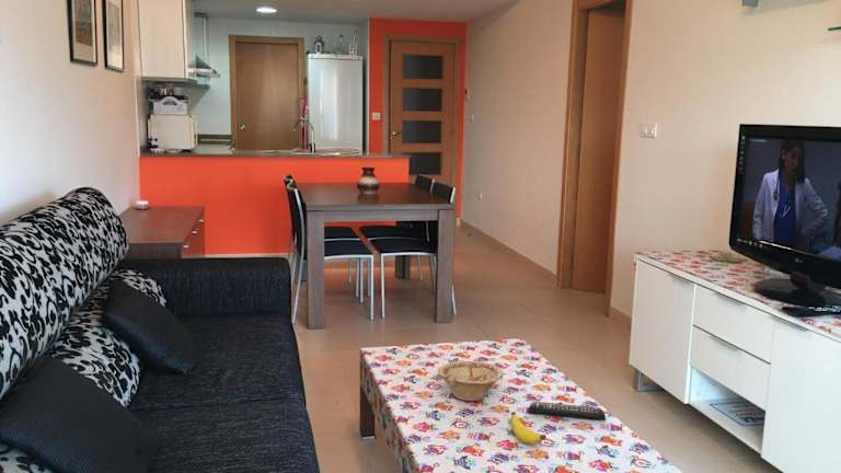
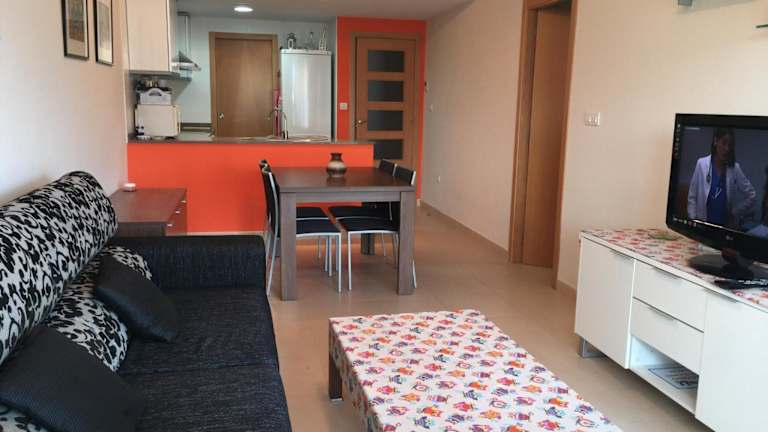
- remote control [528,401,607,422]
- banana [510,411,548,445]
- dish [437,360,504,402]
